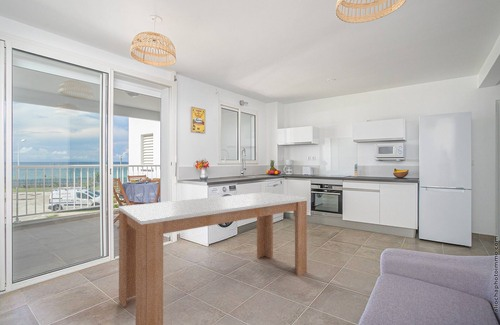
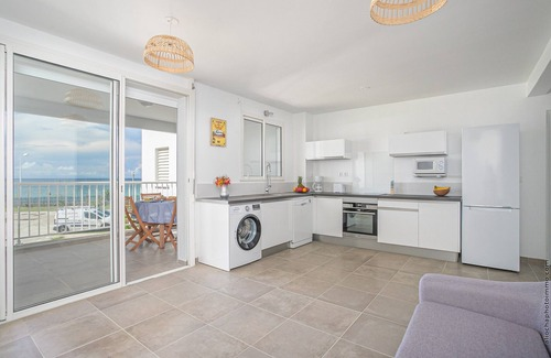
- dining table [118,191,308,325]
